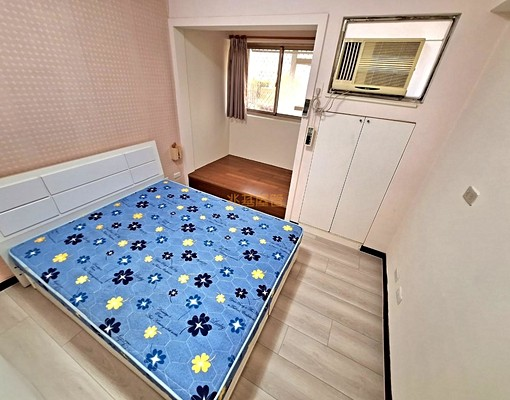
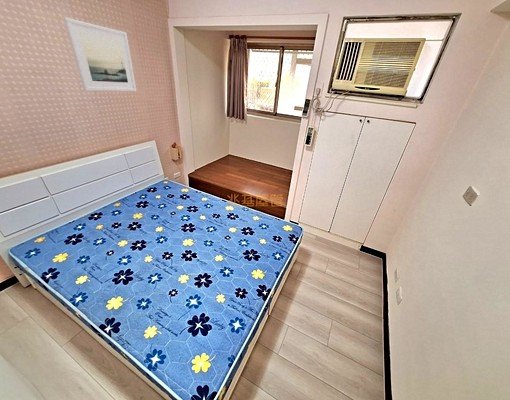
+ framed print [64,17,138,92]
